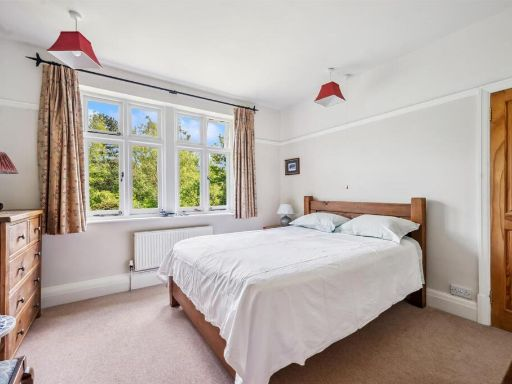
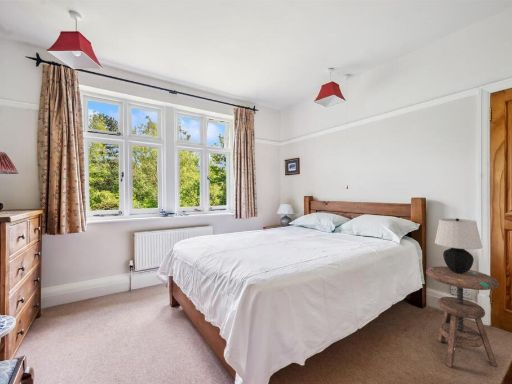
+ side table [425,265,500,369]
+ table lamp [434,217,483,274]
